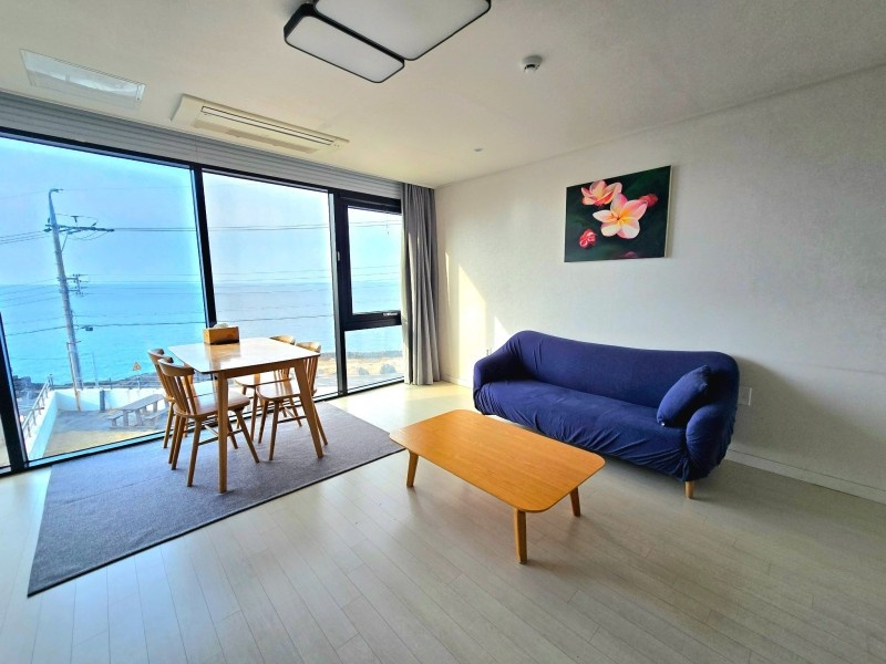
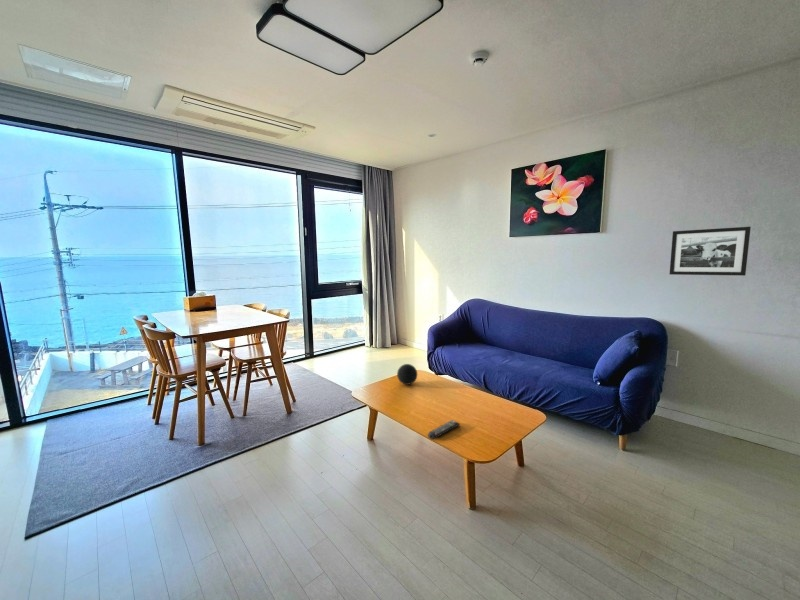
+ decorative ball [396,363,418,386]
+ picture frame [669,226,752,277]
+ remote control [427,419,461,441]
